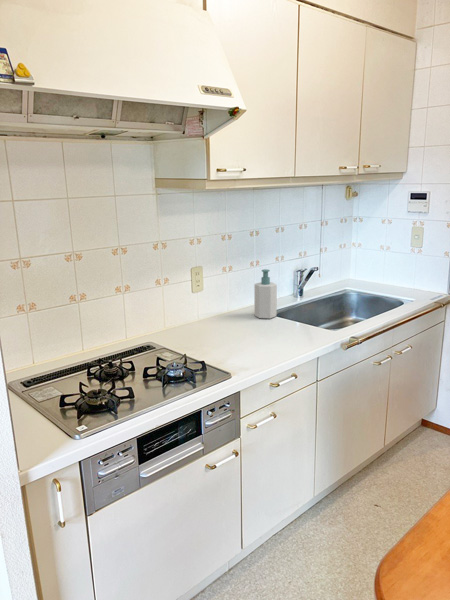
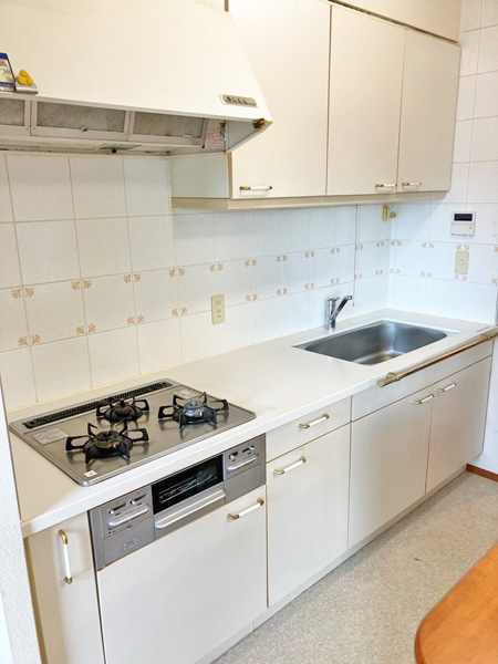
- soap bottle [254,268,278,320]
